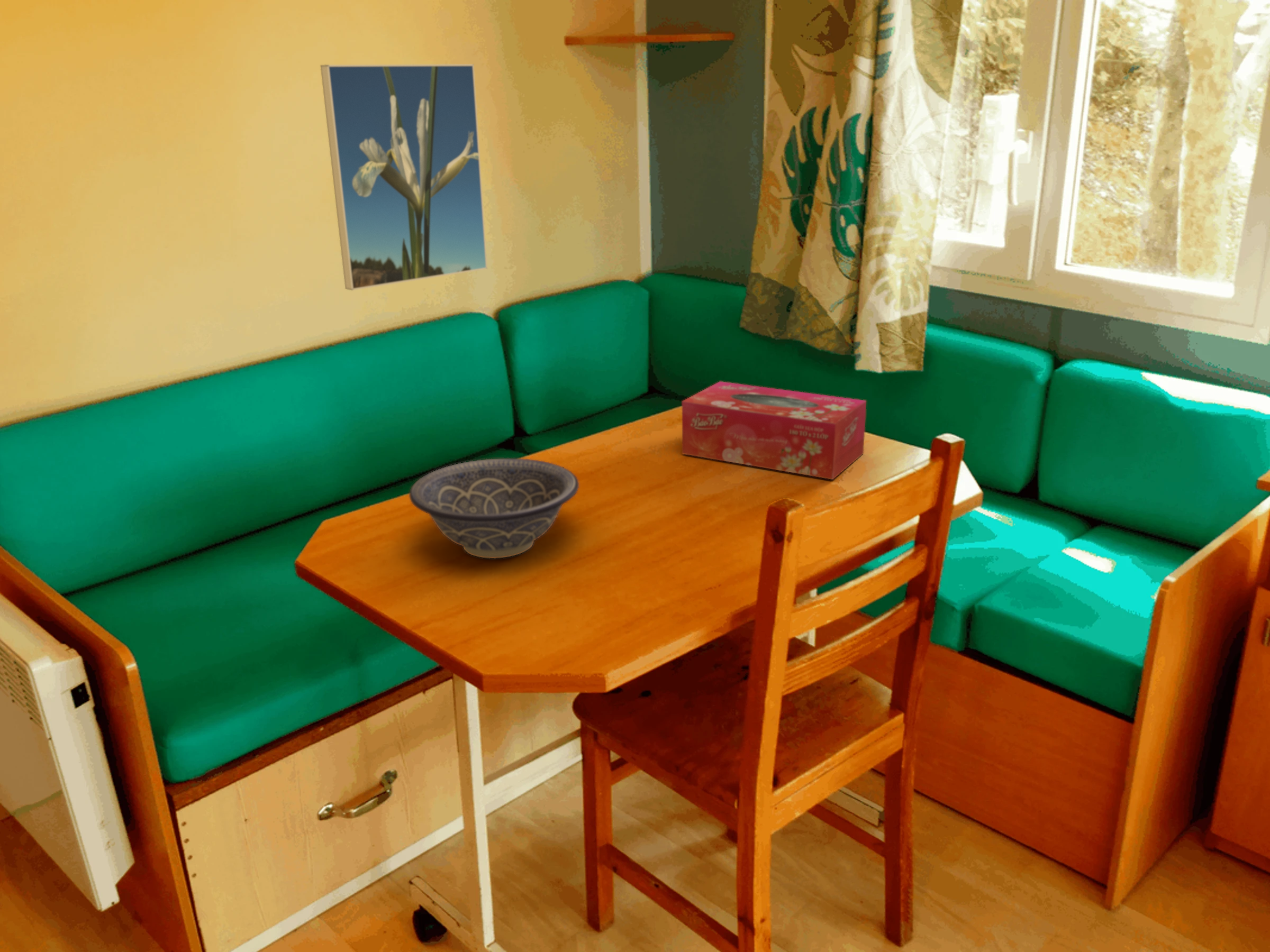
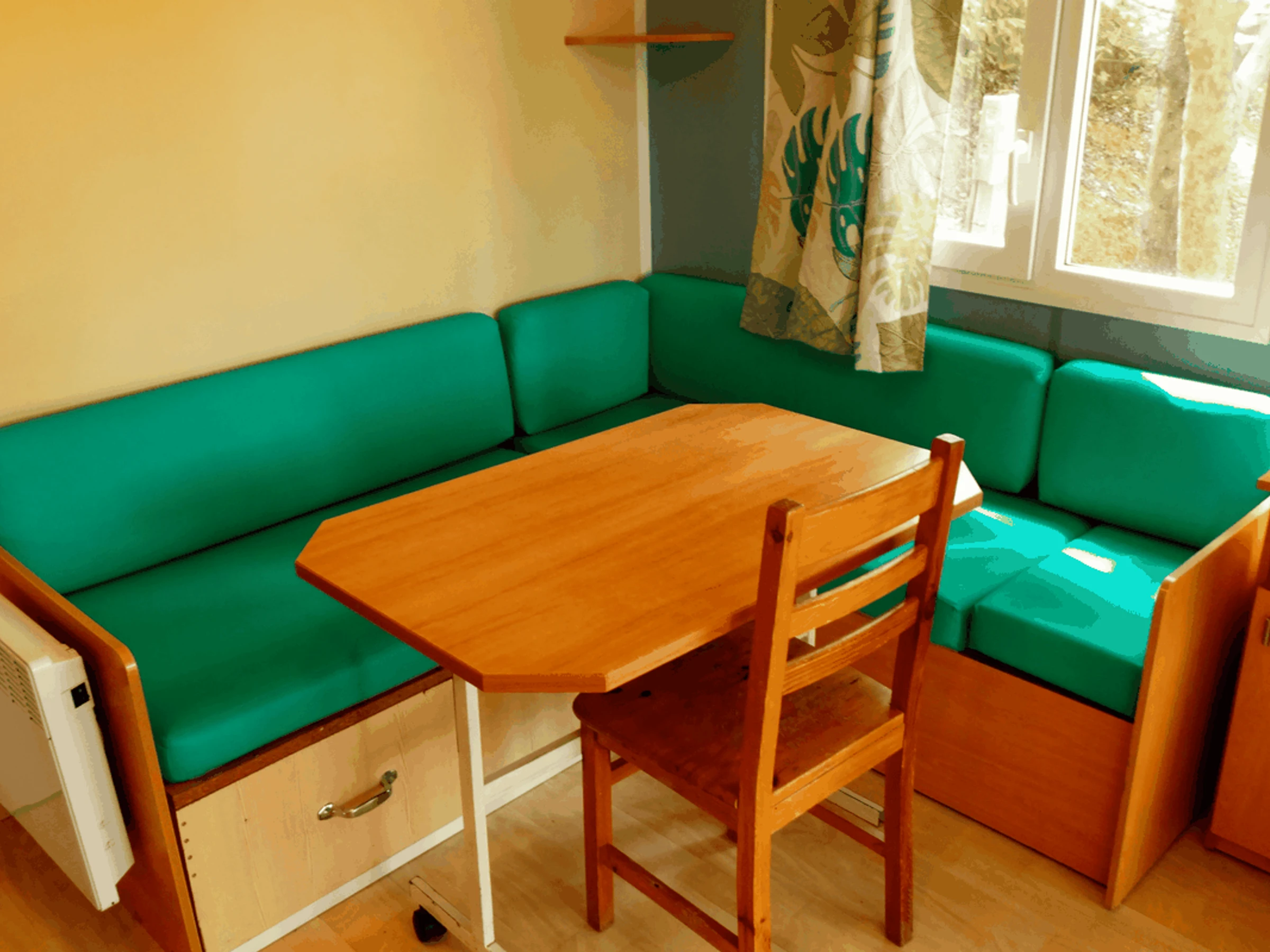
- tissue box [682,381,867,480]
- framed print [320,63,488,291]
- decorative bowl [409,458,579,559]
